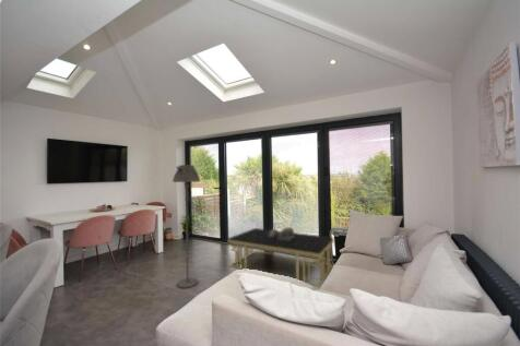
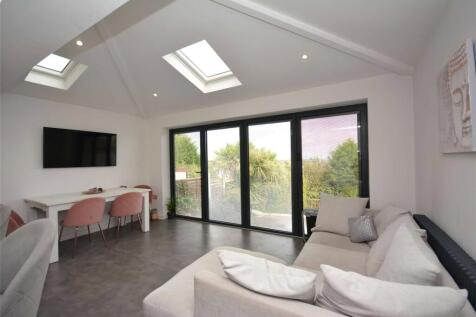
- floor lamp [172,164,201,289]
- coffee table [226,226,334,288]
